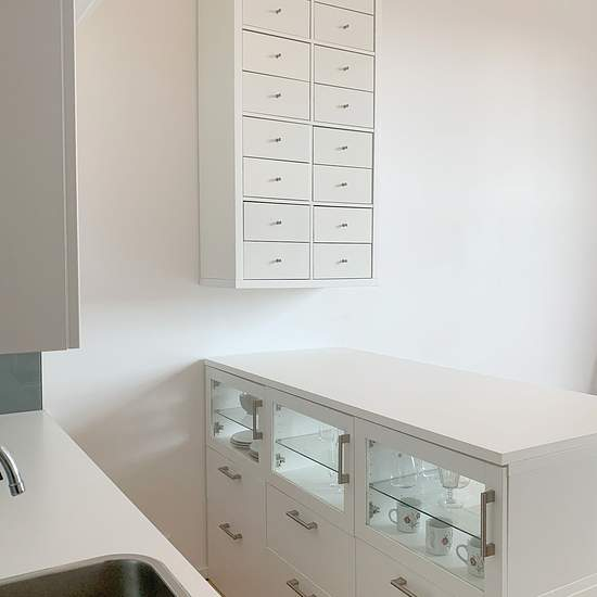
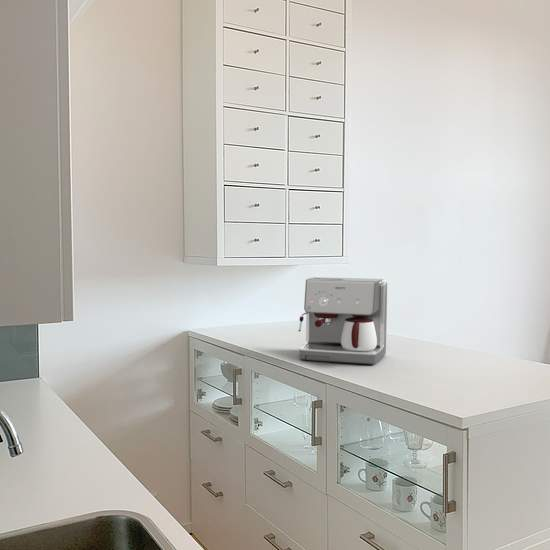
+ coffee maker [297,276,388,366]
